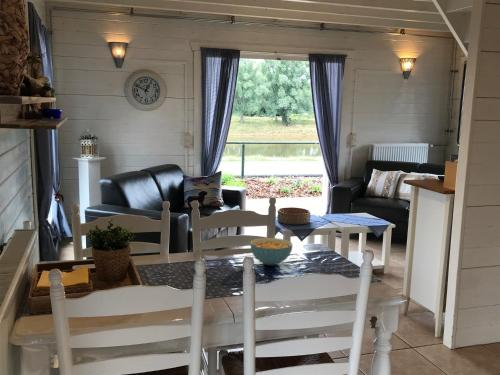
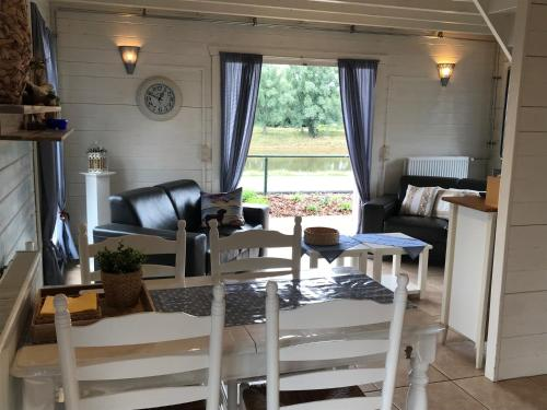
- cereal bowl [249,237,294,266]
